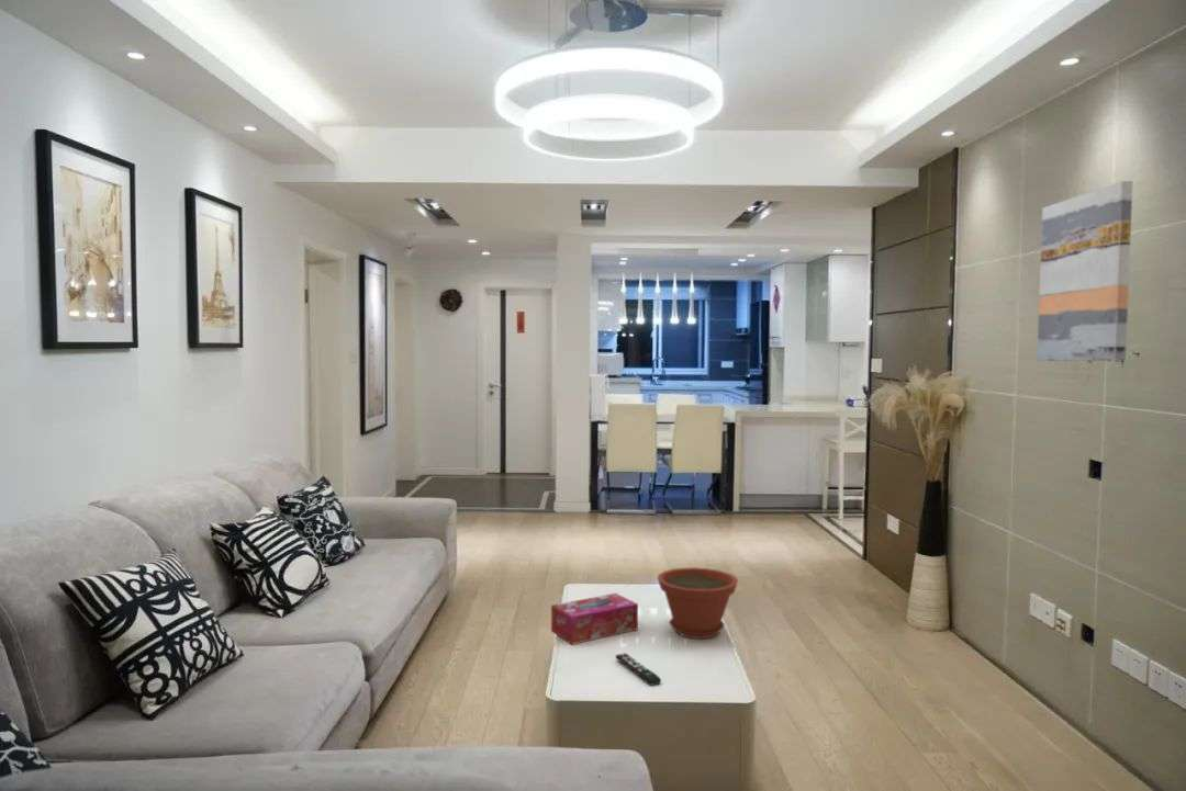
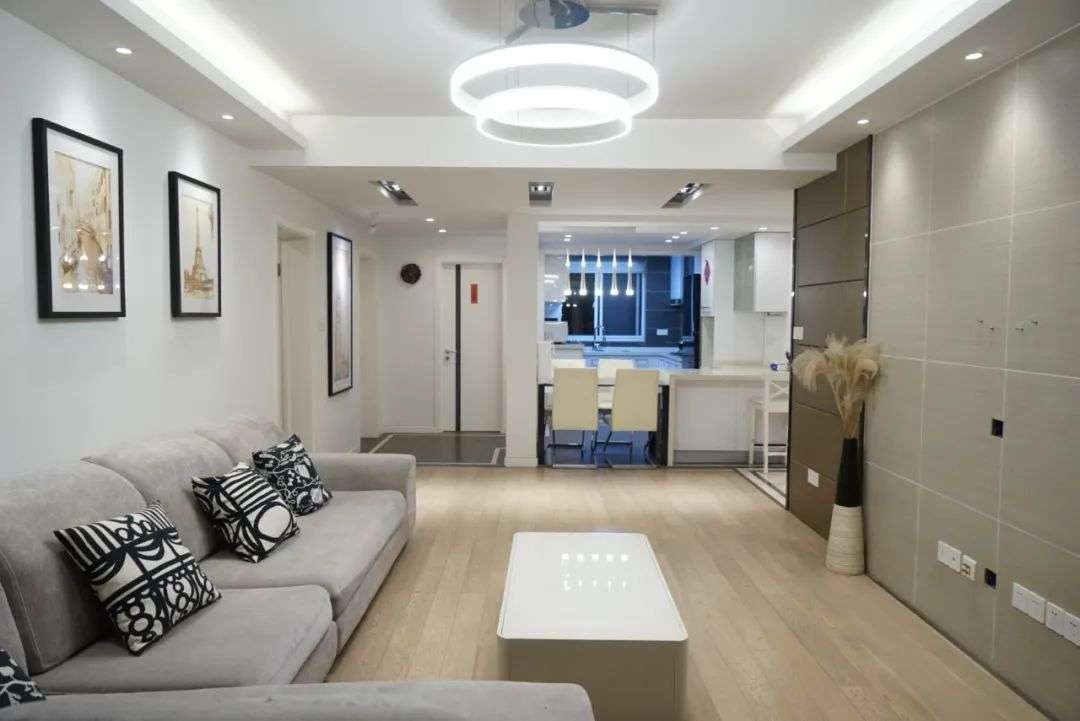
- remote control [615,652,662,687]
- tissue box [550,592,639,646]
- wall art [1036,180,1134,362]
- plant pot [657,566,739,640]
